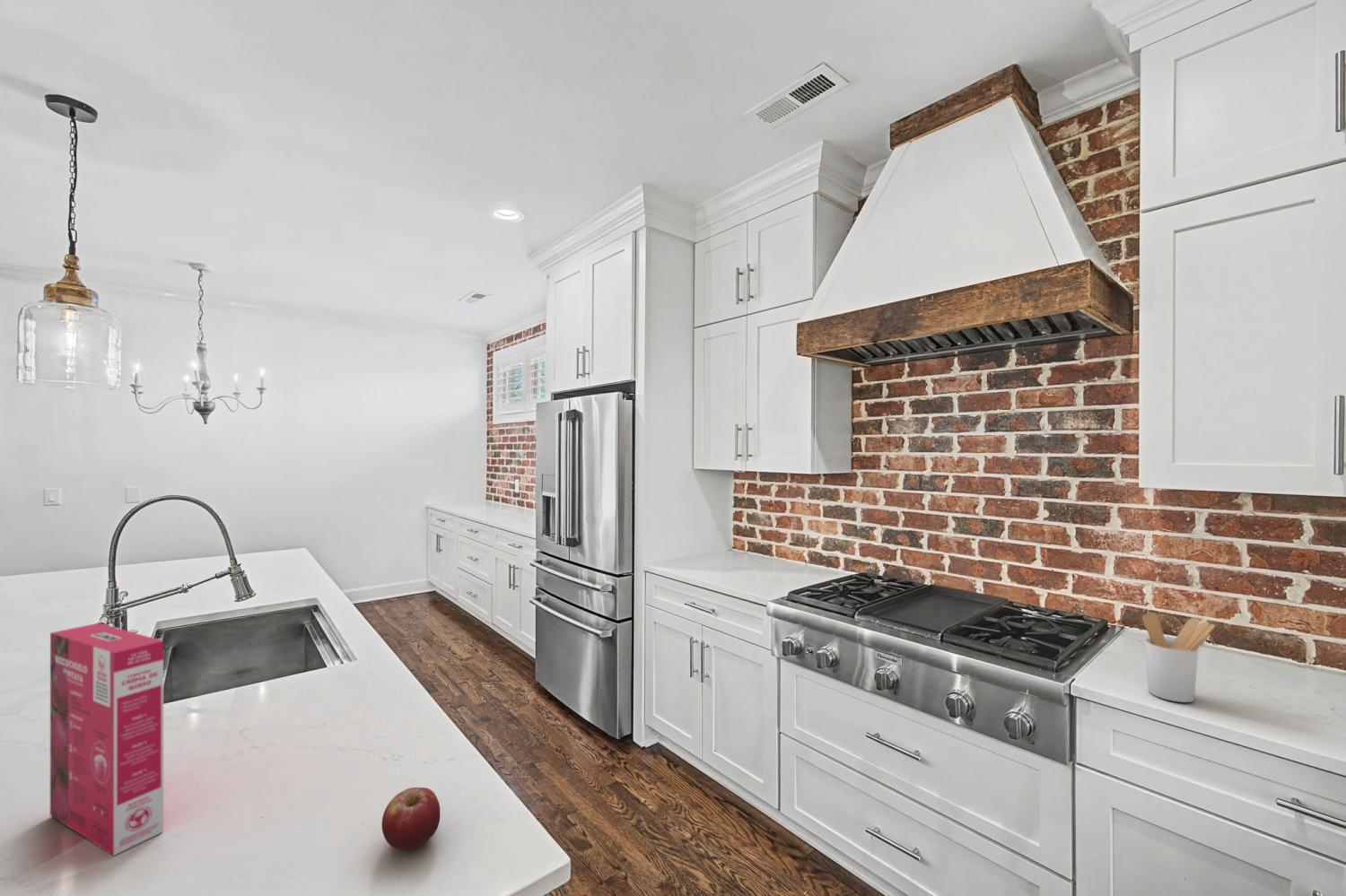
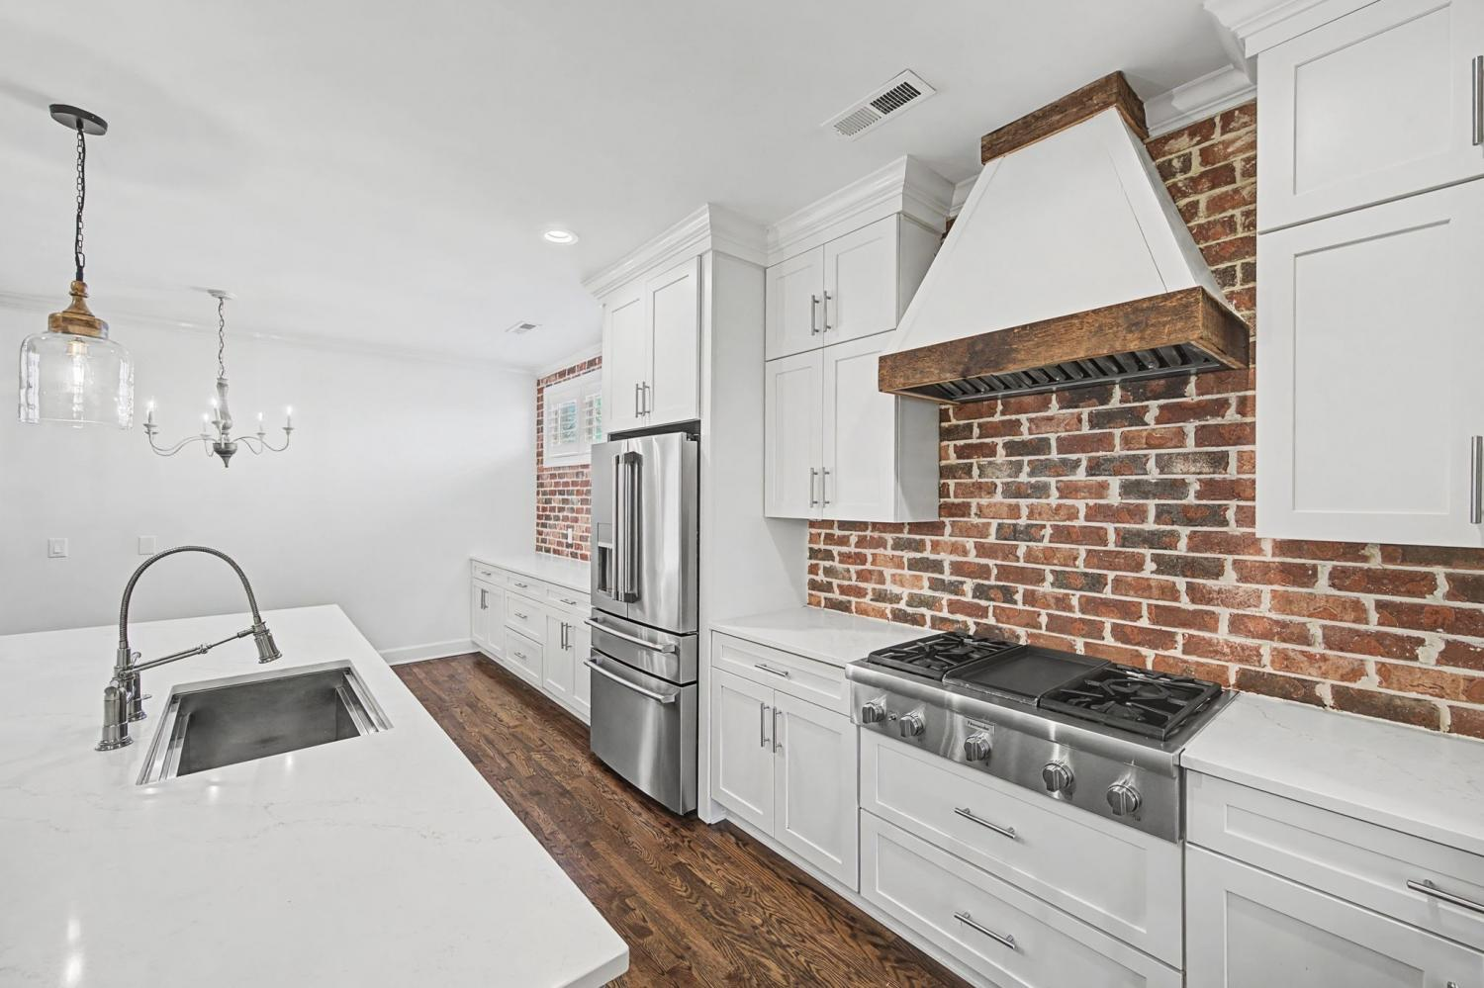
- utensil holder [1141,612,1216,703]
- fruit [380,787,441,851]
- cereal box [49,622,164,857]
